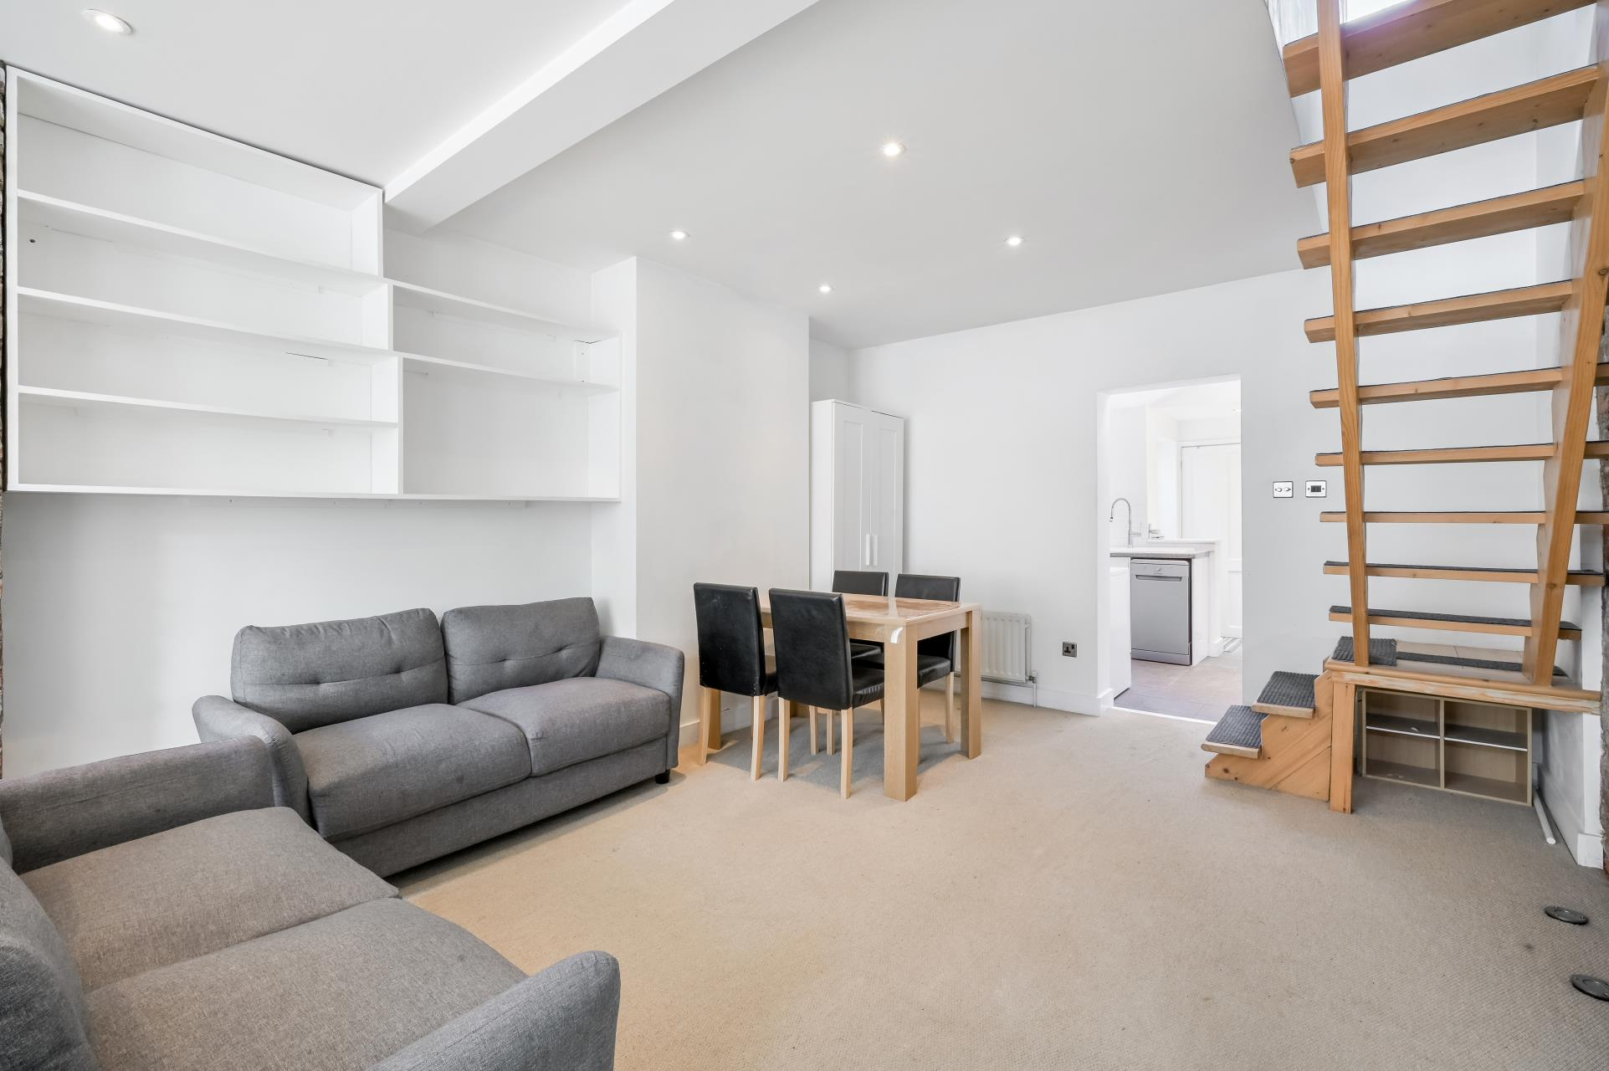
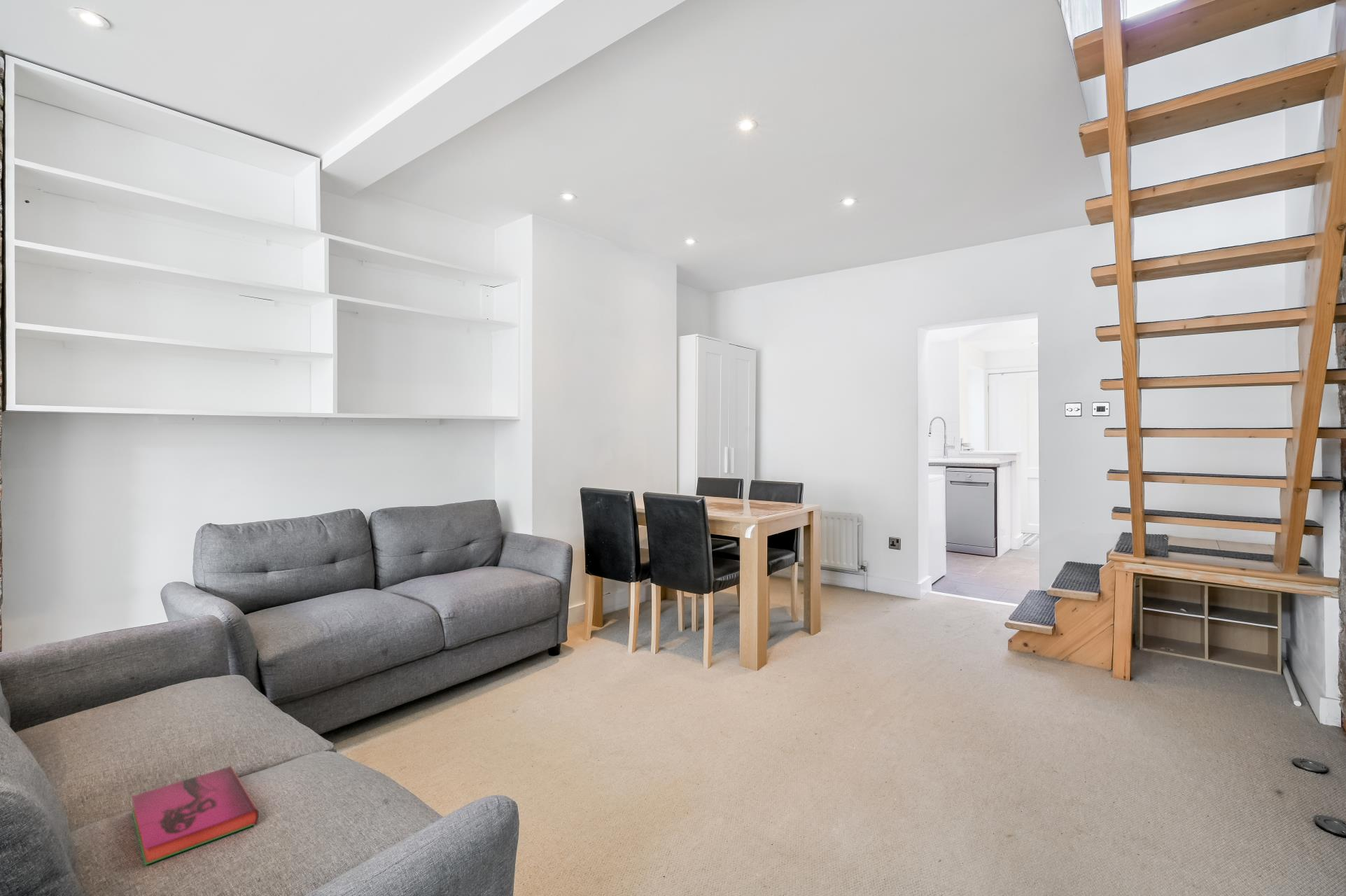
+ hardback book [131,765,260,866]
